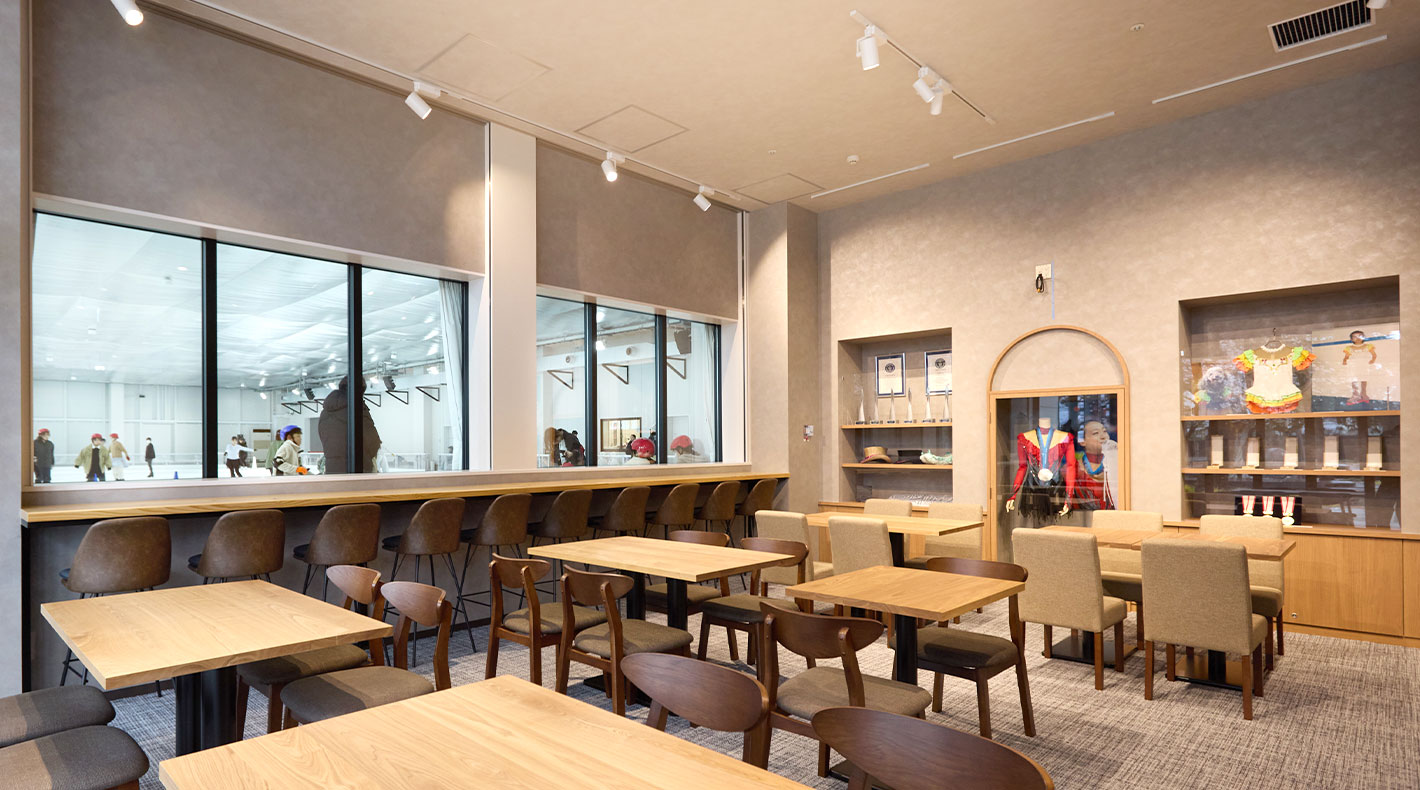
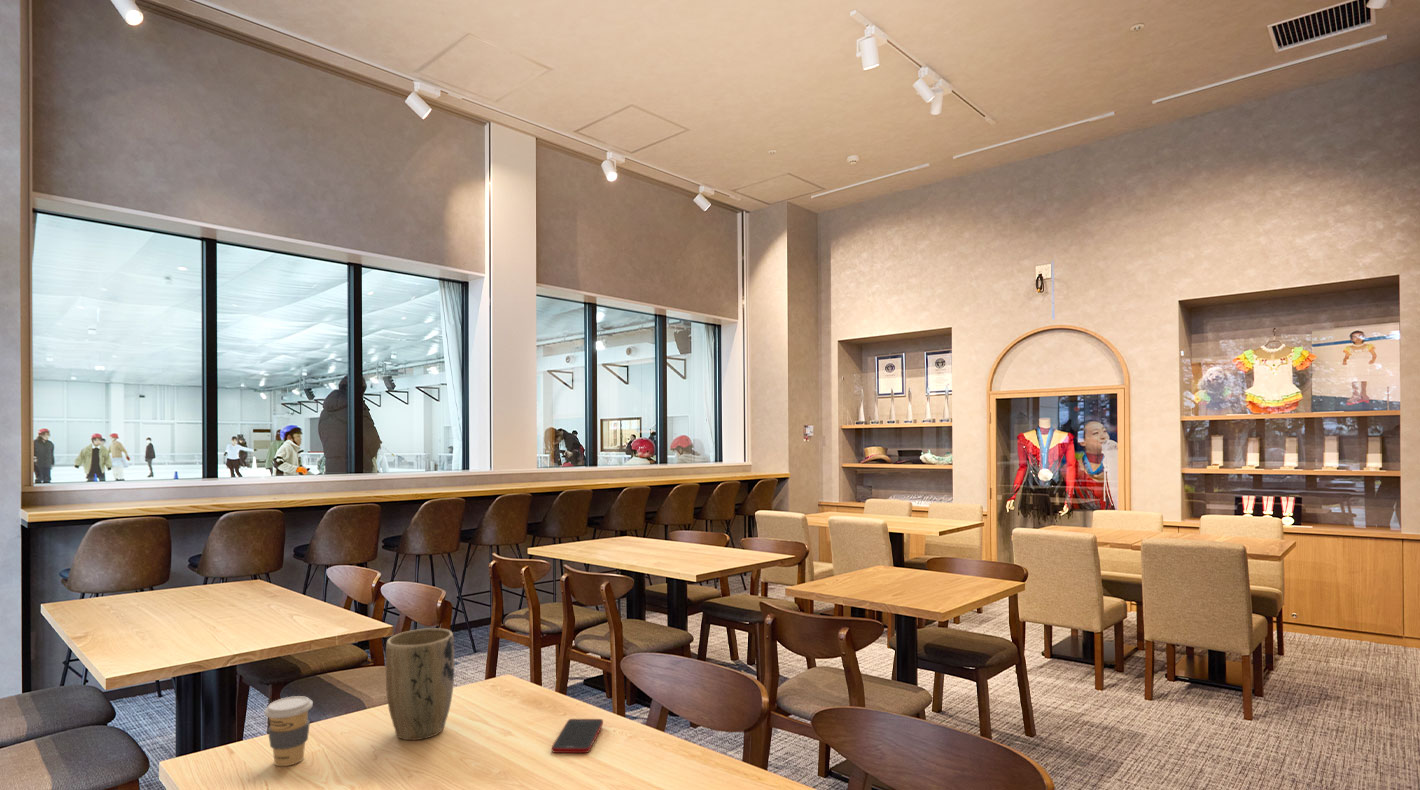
+ plant pot [385,627,455,741]
+ coffee cup [263,695,314,767]
+ cell phone [551,718,604,754]
